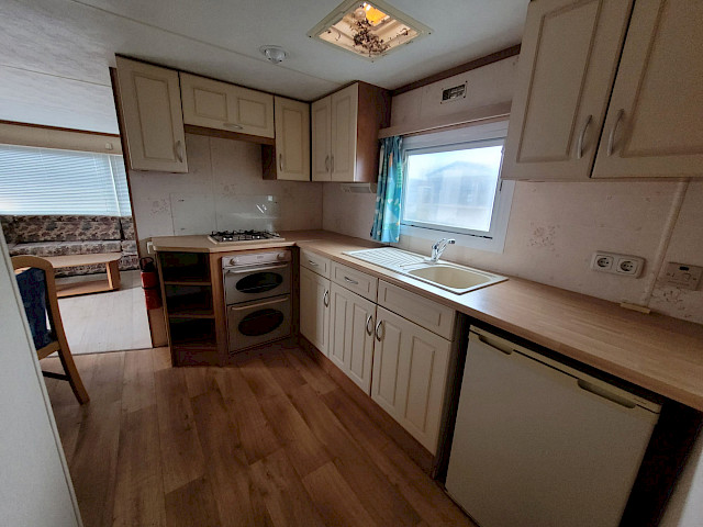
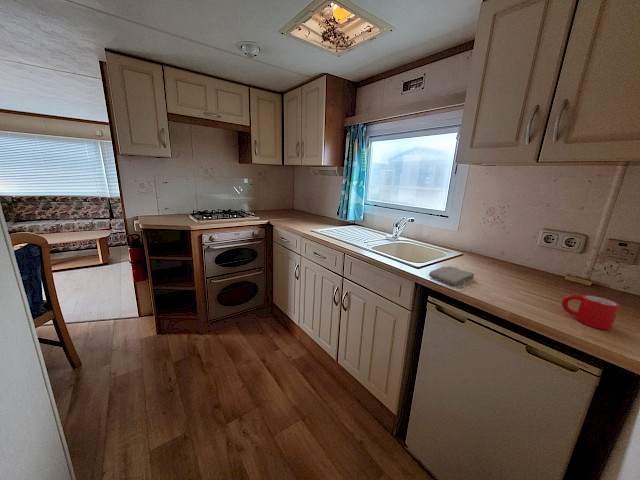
+ washcloth [428,265,475,287]
+ mug [561,294,621,331]
